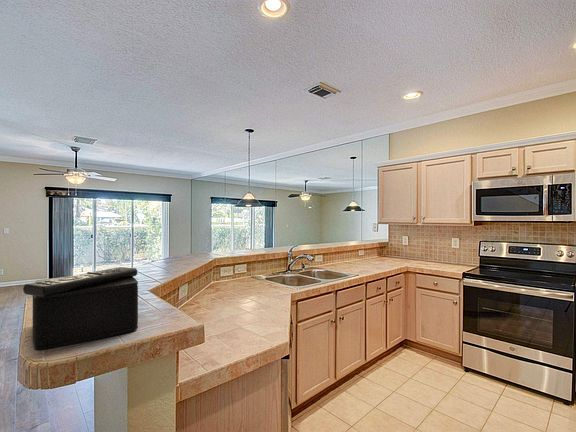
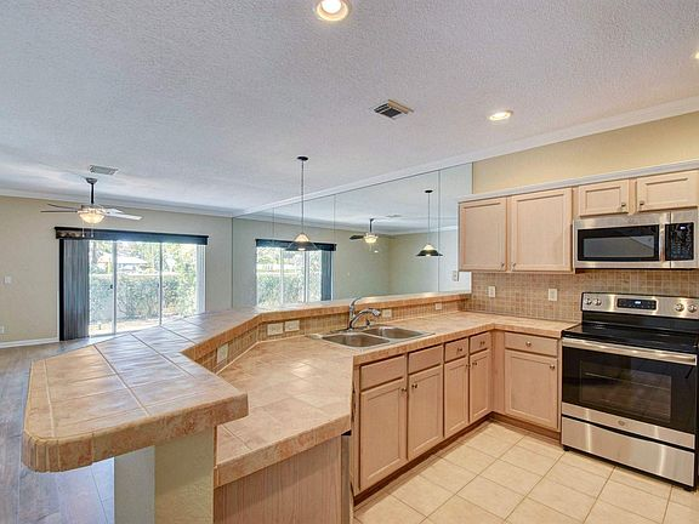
- speaker [22,266,139,352]
